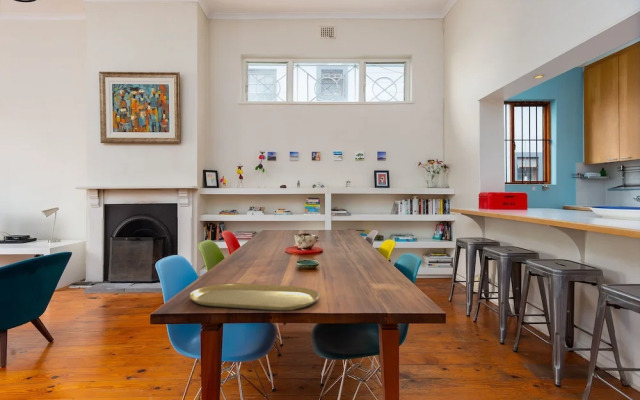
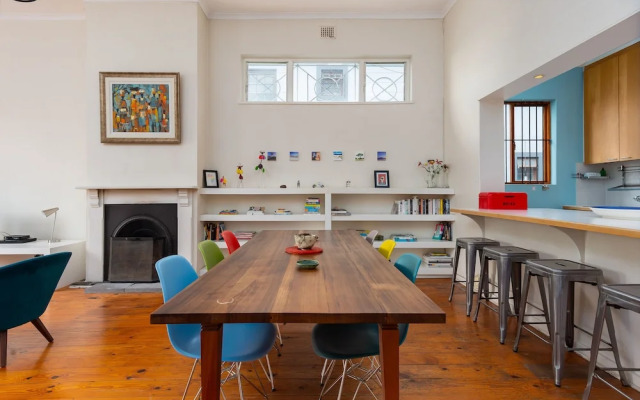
- placemat [189,282,320,311]
